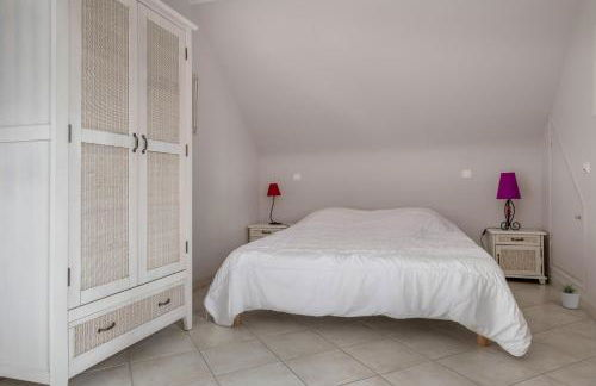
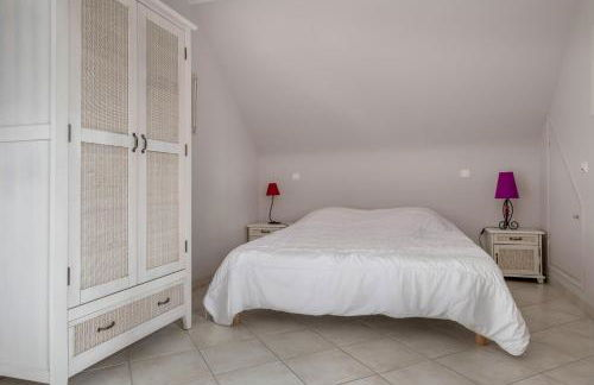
- potted plant [558,281,582,310]
